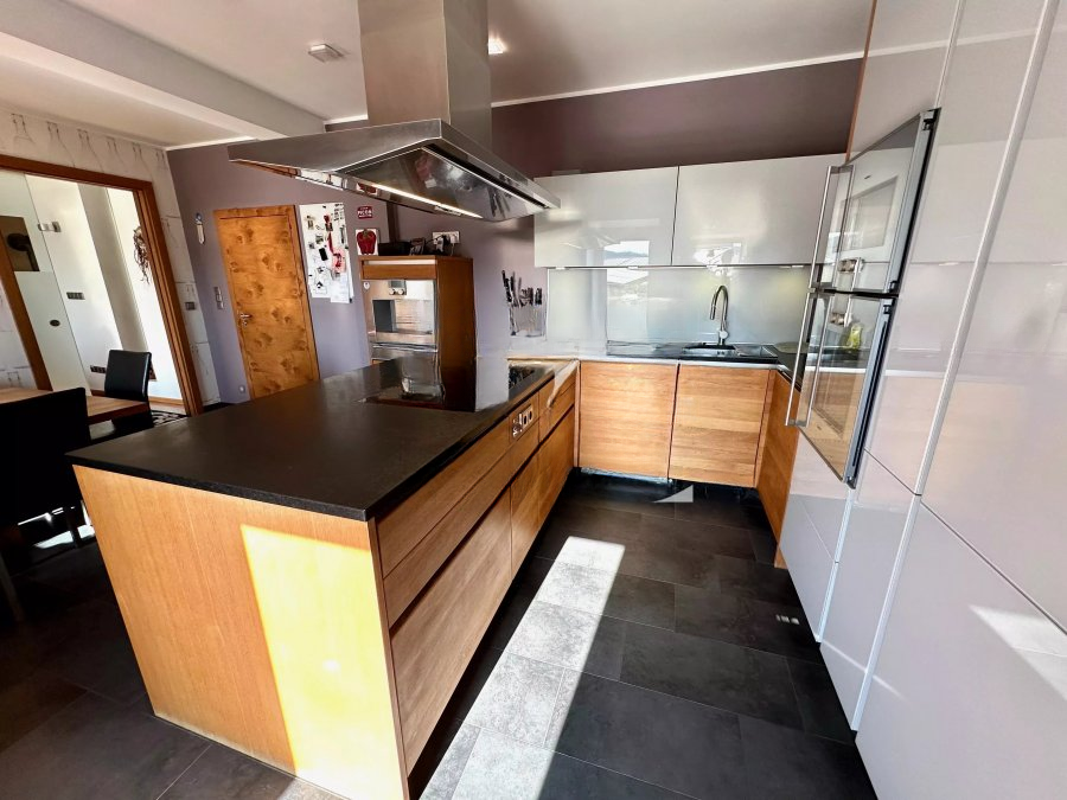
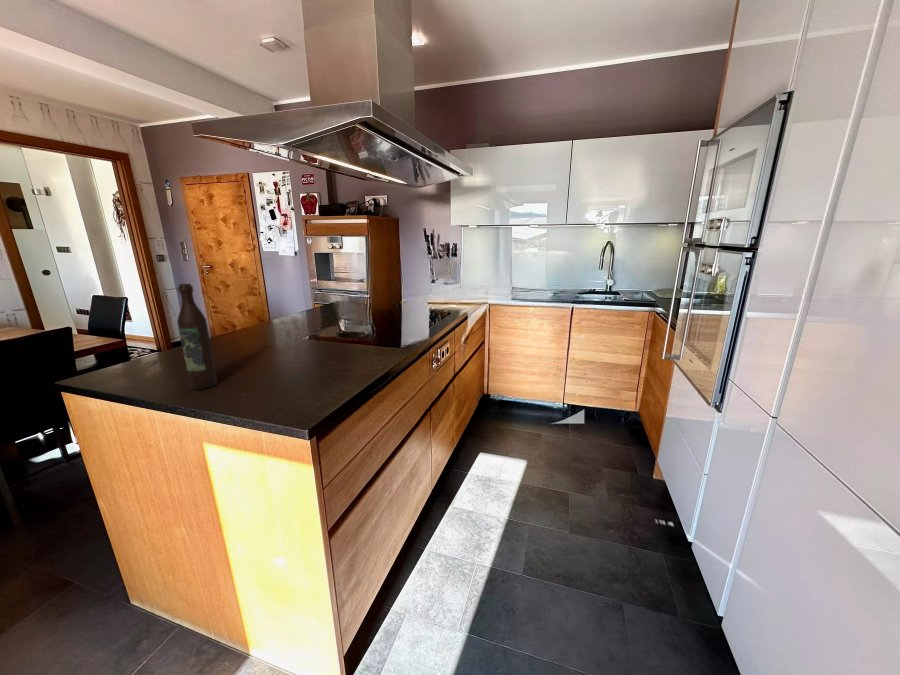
+ wine bottle [176,283,219,390]
